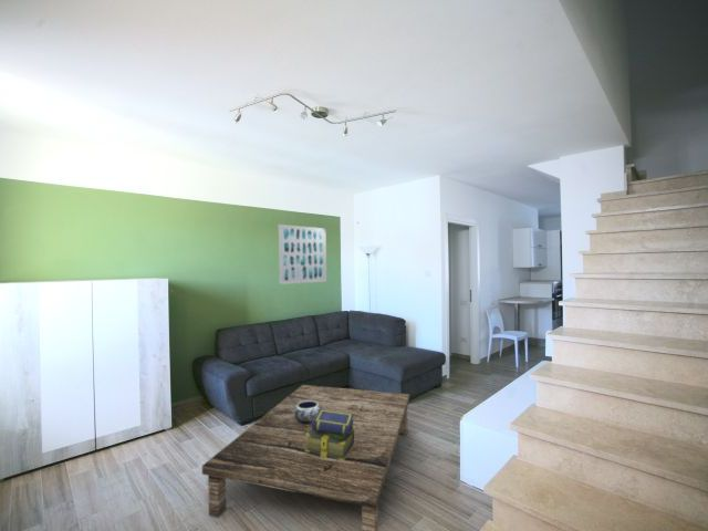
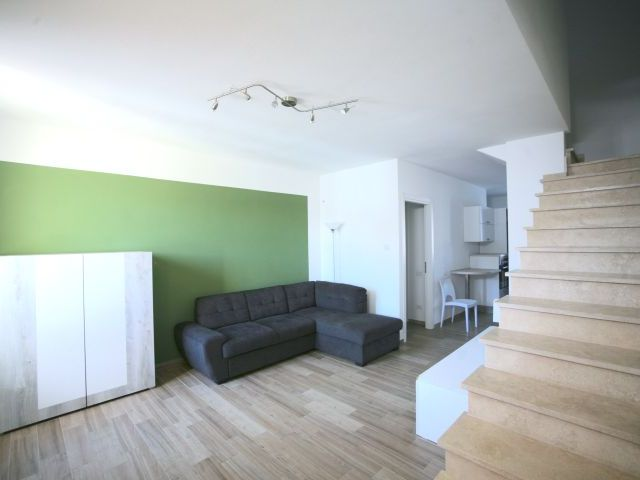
- wall art [278,223,327,285]
- decorative bowl [294,400,321,425]
- stack of books [305,409,356,460]
- coffee table [201,384,410,531]
